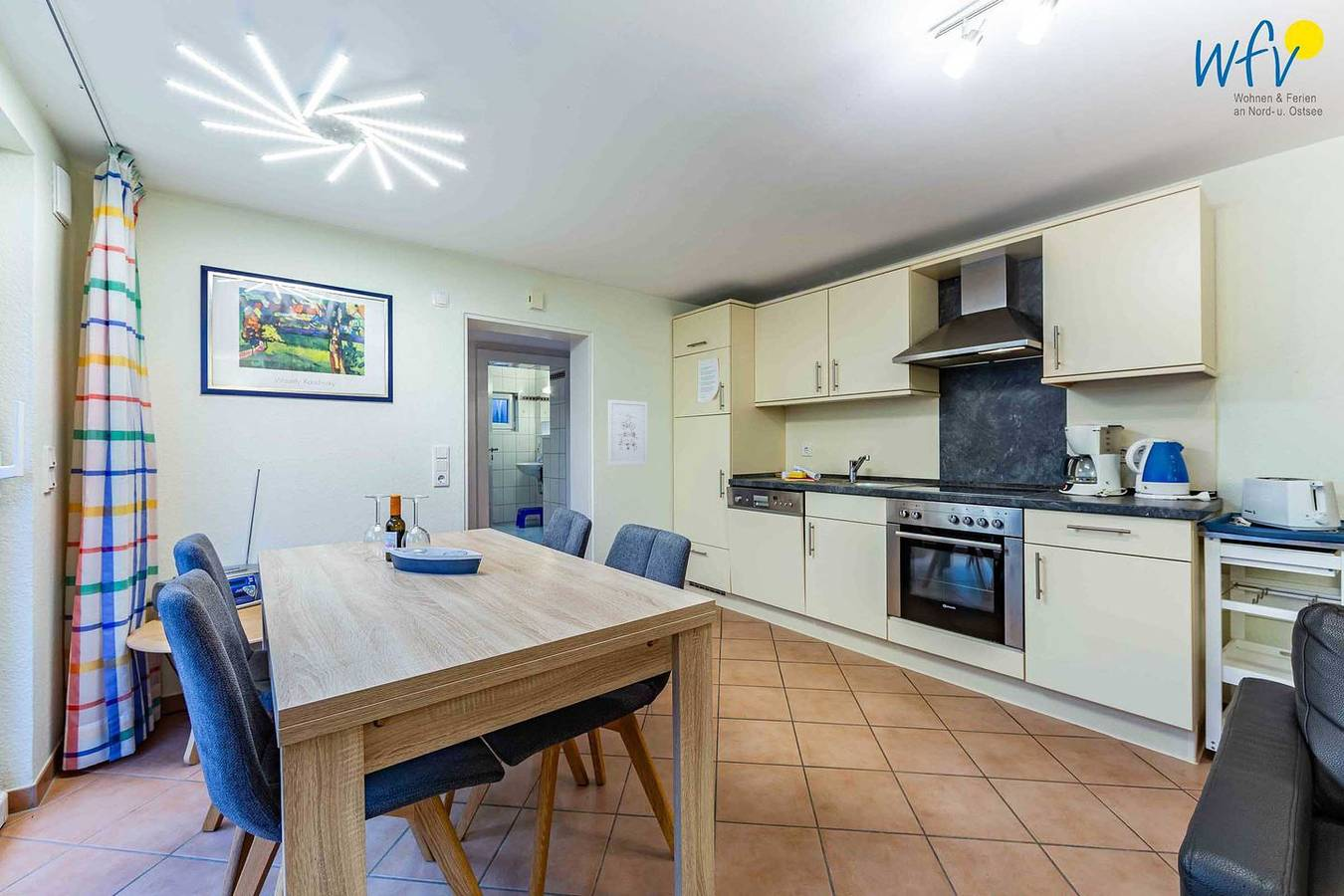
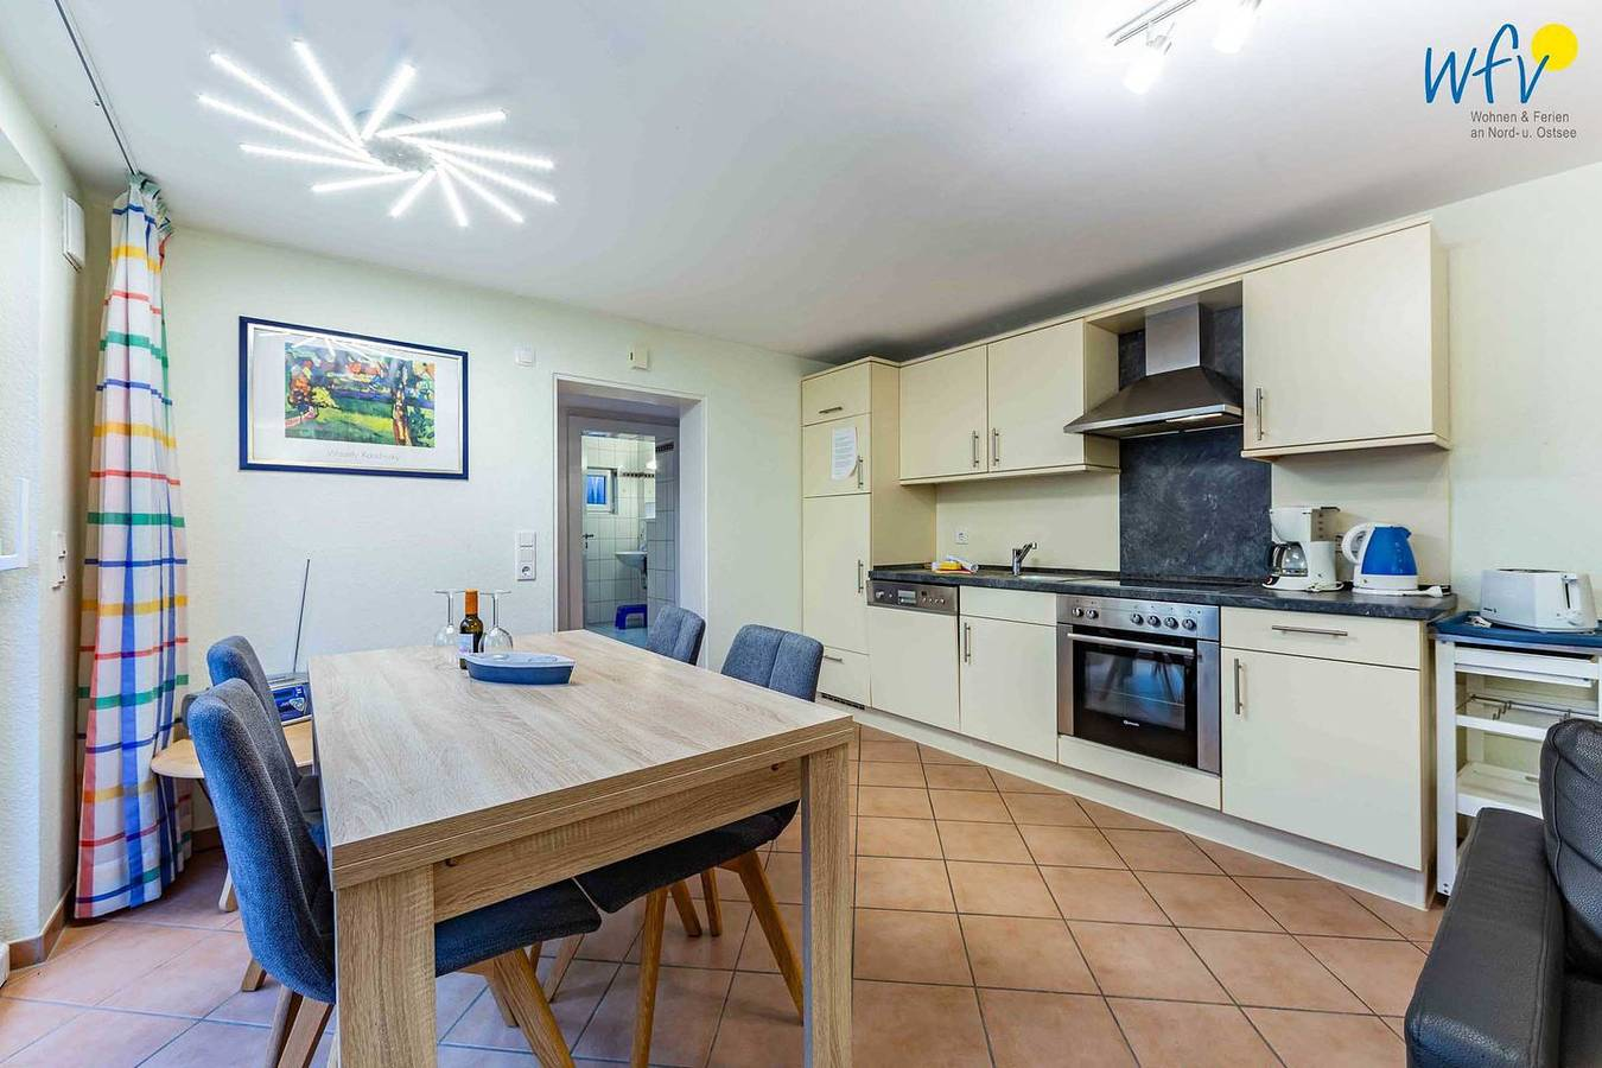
- wall art [607,398,648,467]
